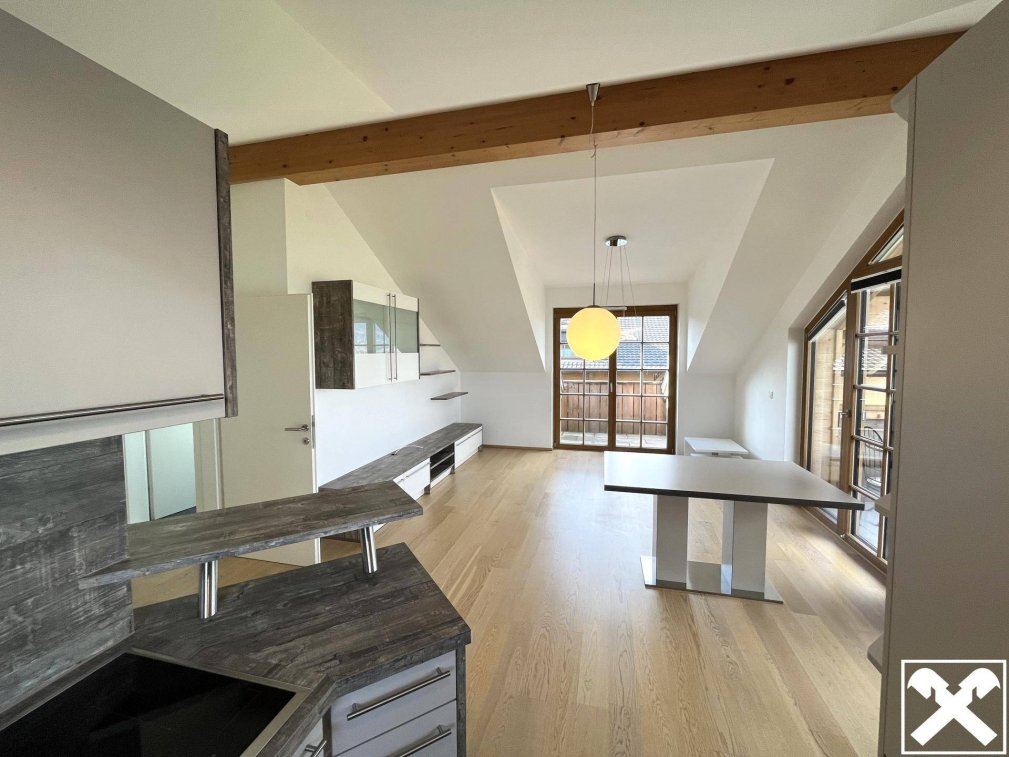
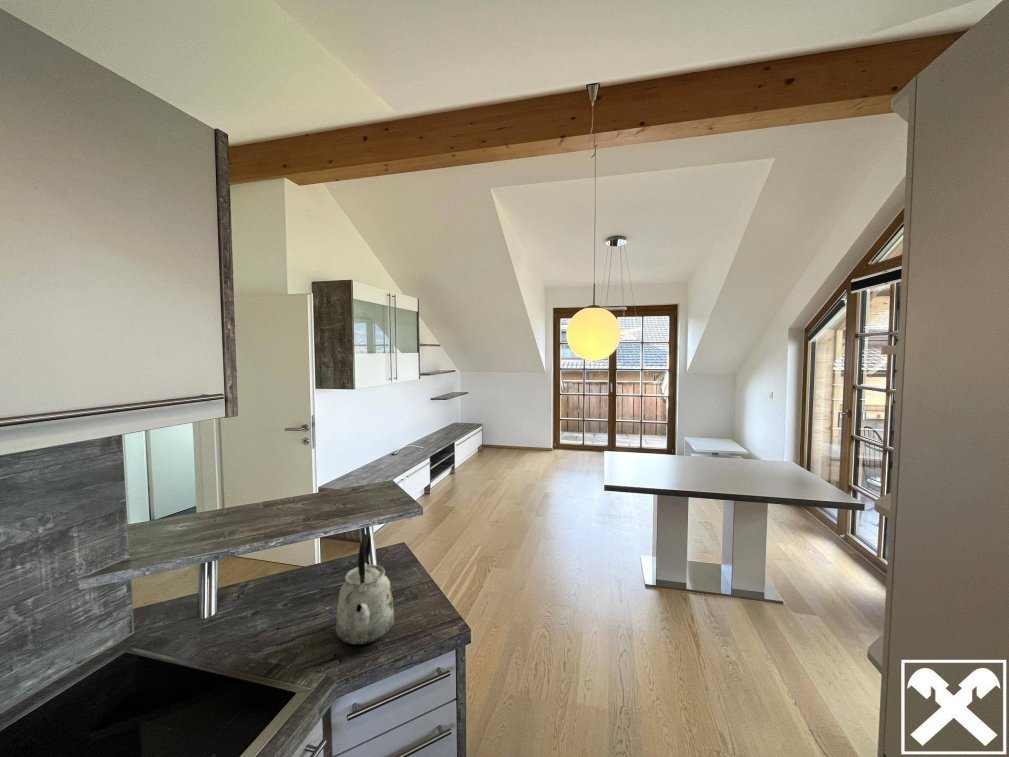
+ kettle [335,533,395,646]
